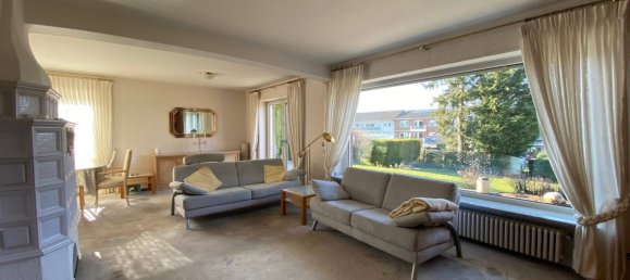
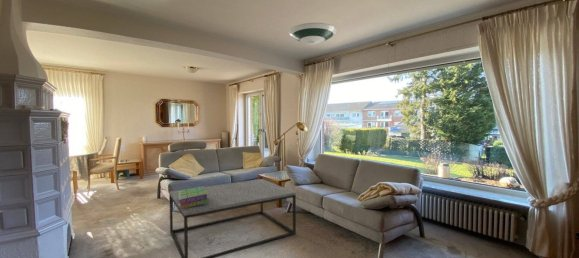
+ coffee table [169,178,297,258]
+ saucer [287,22,338,46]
+ stack of books [178,185,209,209]
